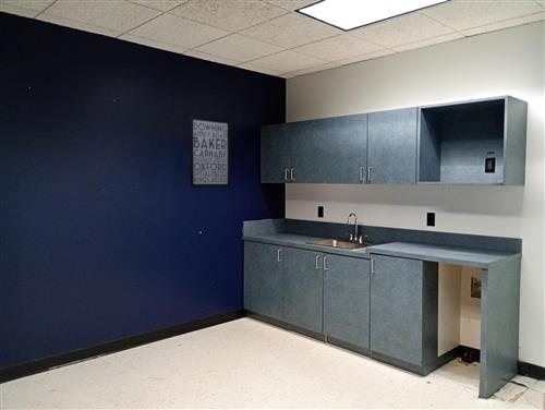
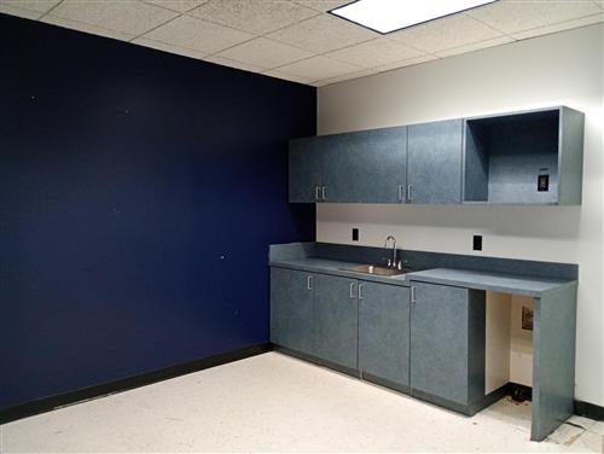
- wall art [189,114,231,189]
